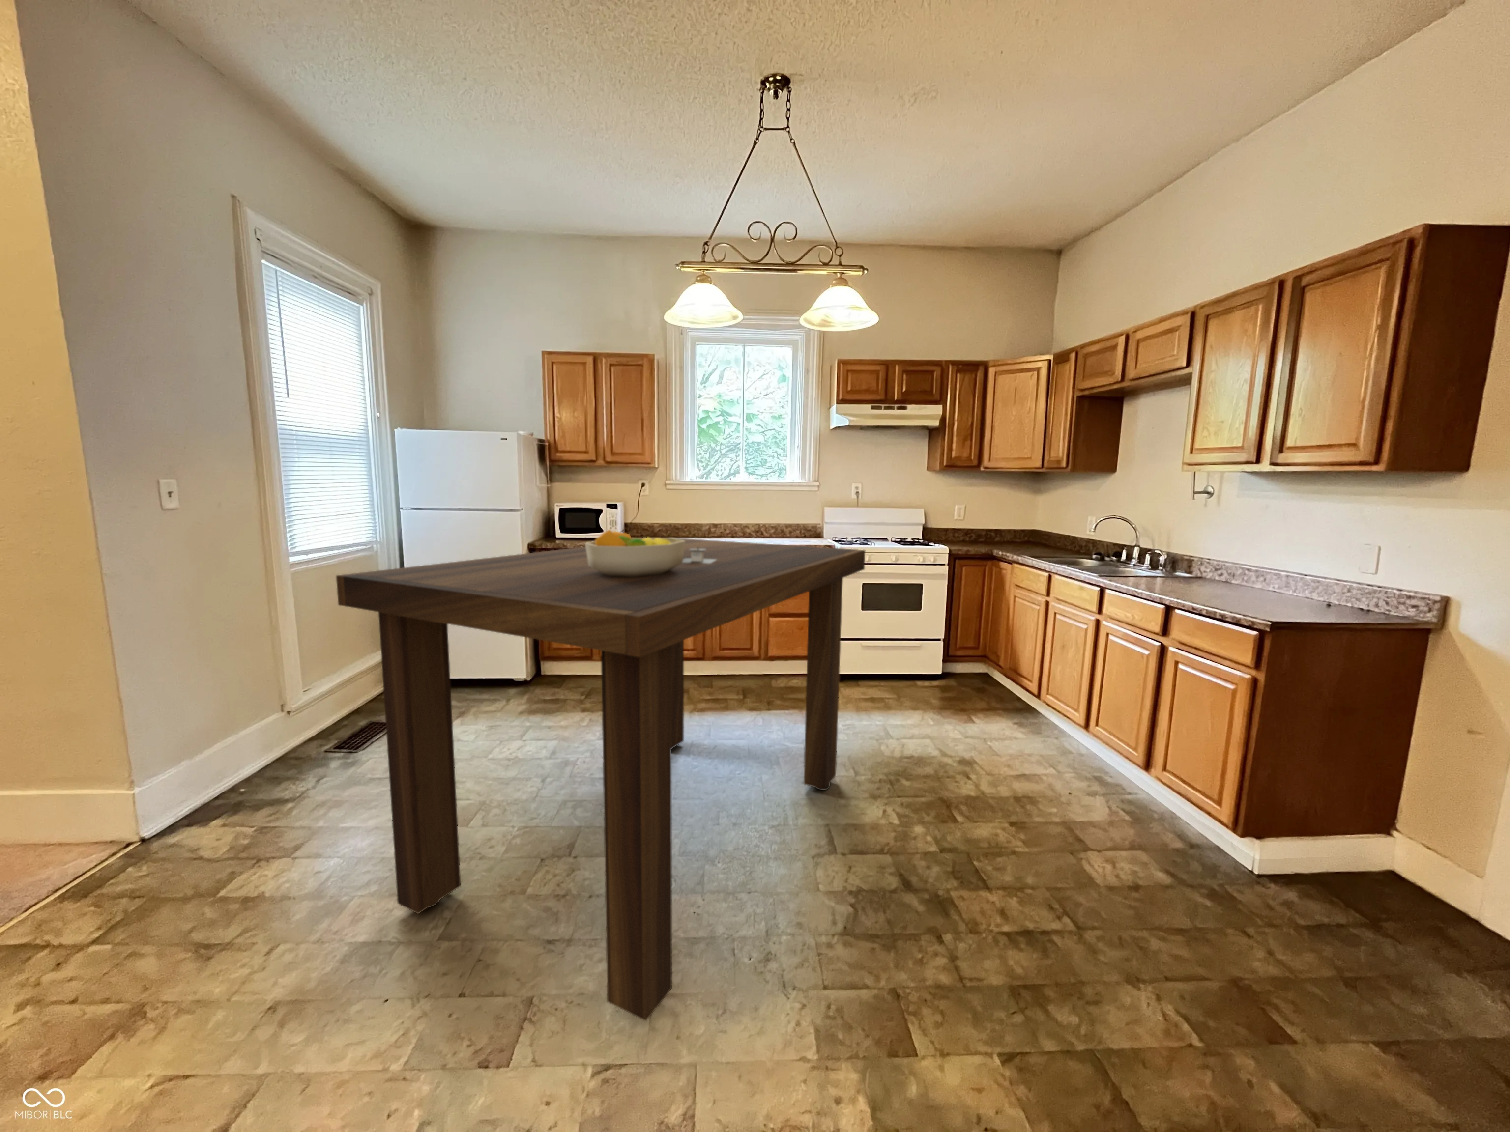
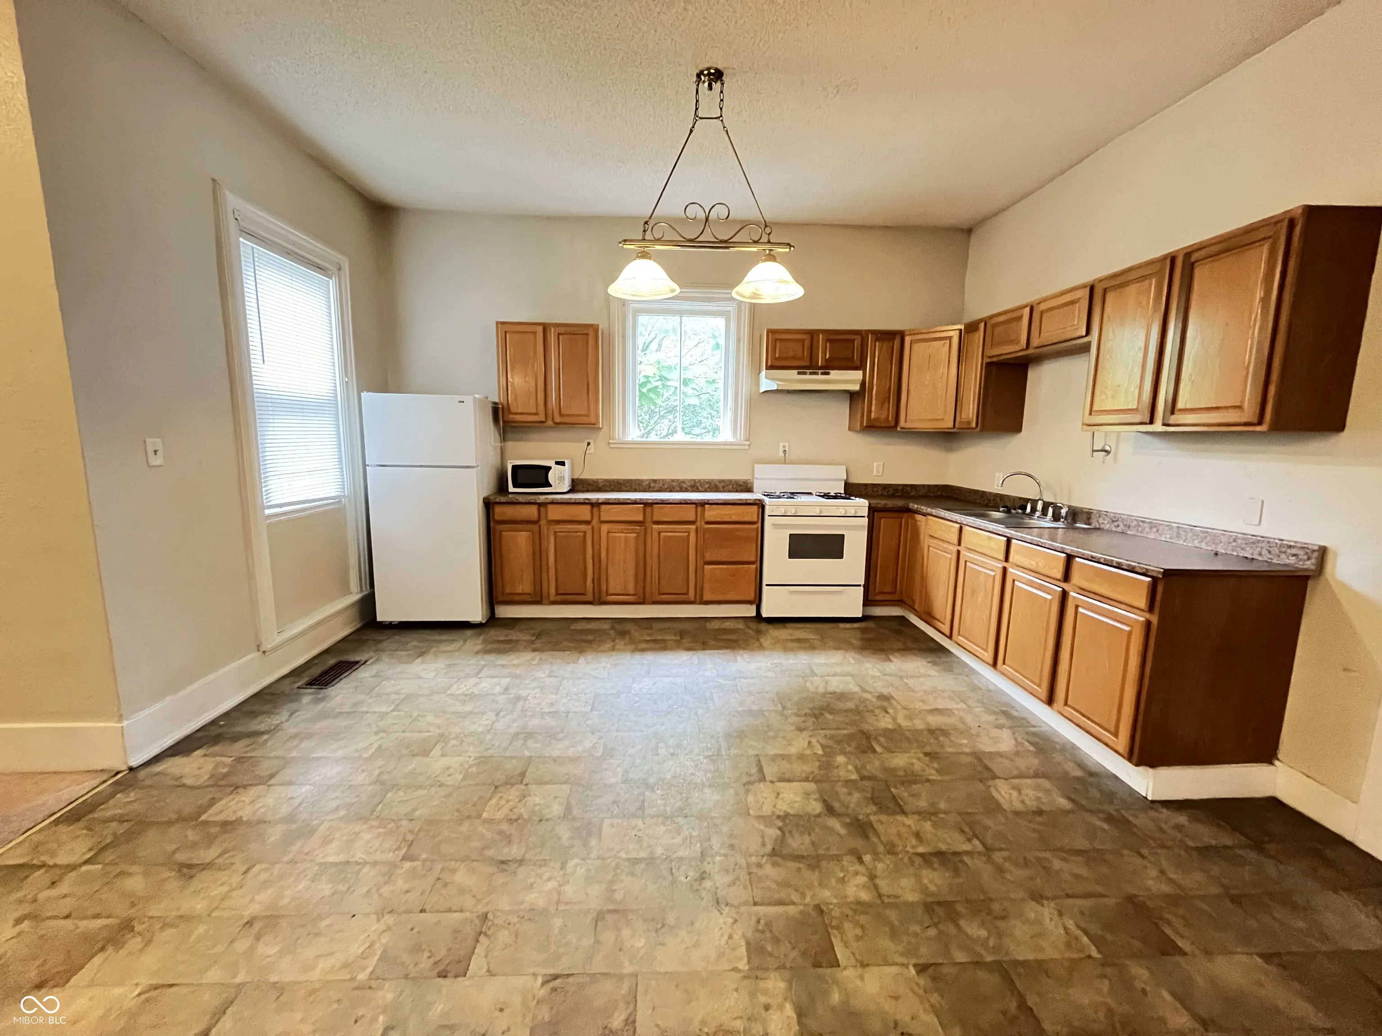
- dining table [335,537,866,1021]
- architectural model [682,549,718,564]
- fruit bowl [585,529,685,578]
